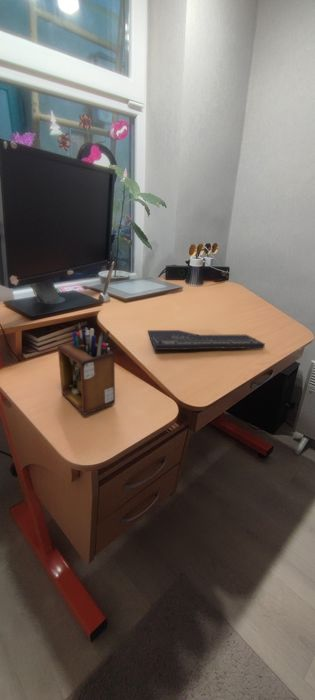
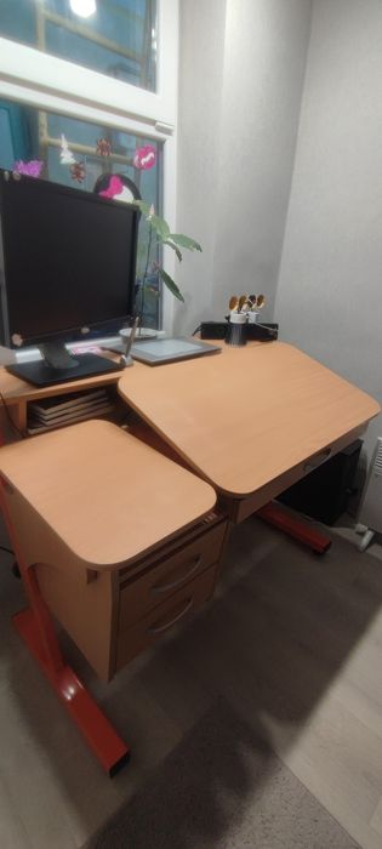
- keyboard [147,329,266,351]
- desk organizer [57,322,116,416]
